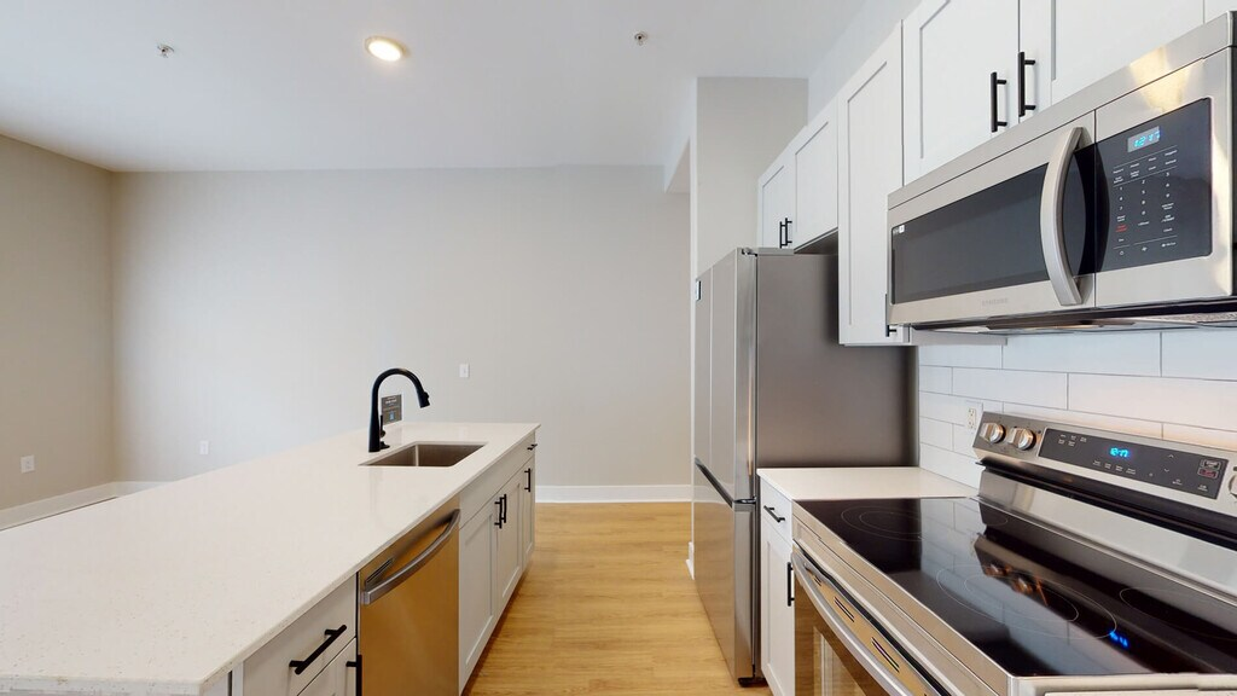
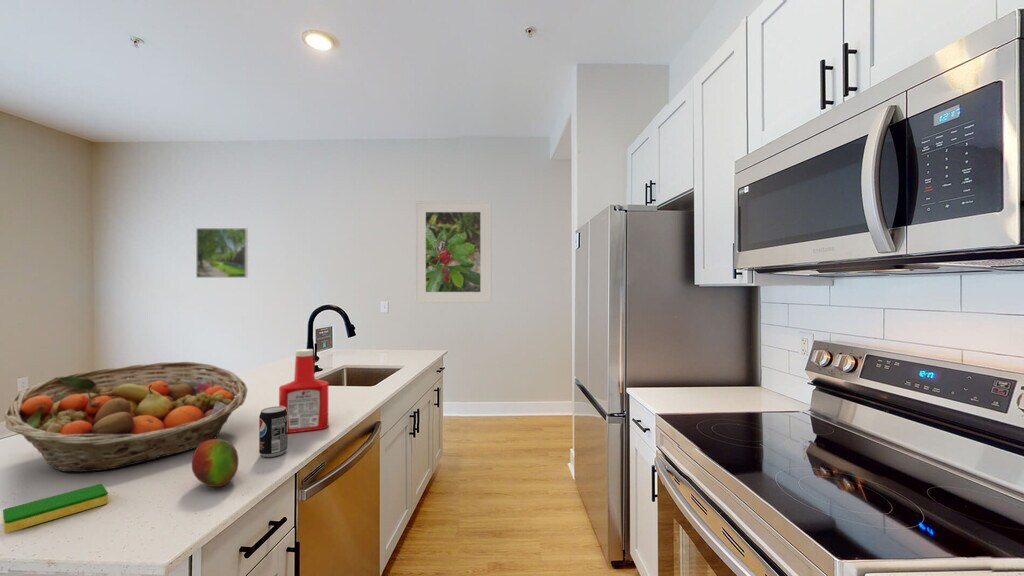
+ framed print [414,200,493,304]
+ fruit [191,438,239,488]
+ beverage can [258,405,288,458]
+ dish sponge [2,483,109,534]
+ fruit basket [3,361,248,473]
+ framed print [195,227,249,279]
+ soap bottle [278,348,329,434]
